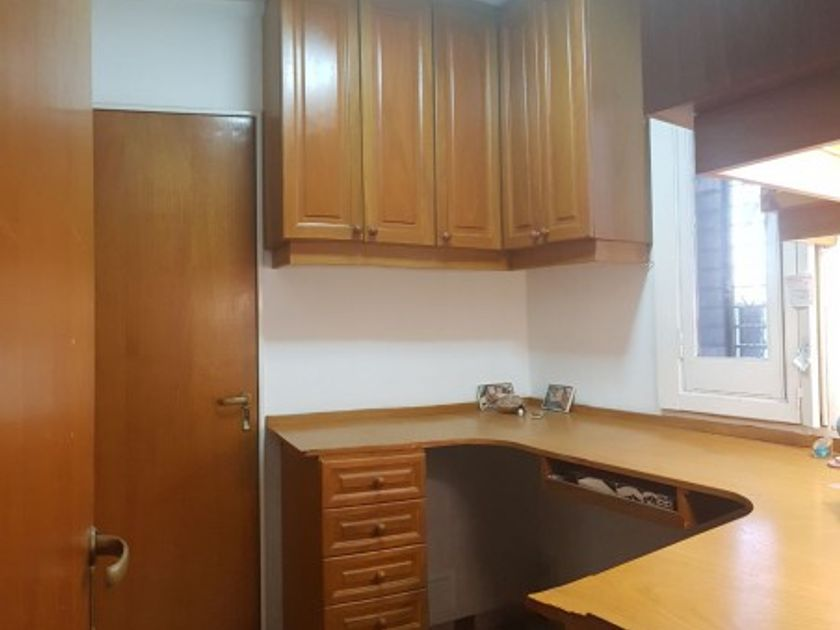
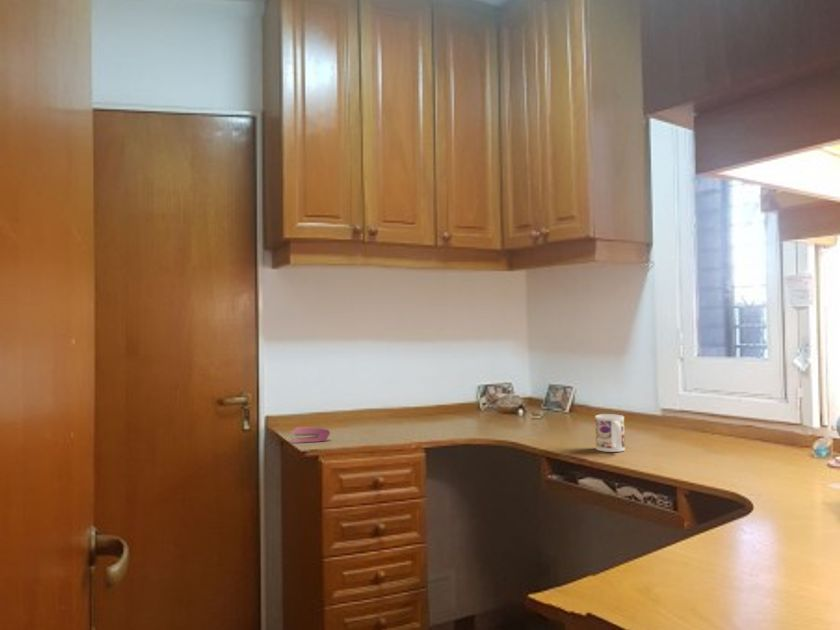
+ stapler [290,426,331,444]
+ mug [594,413,626,453]
